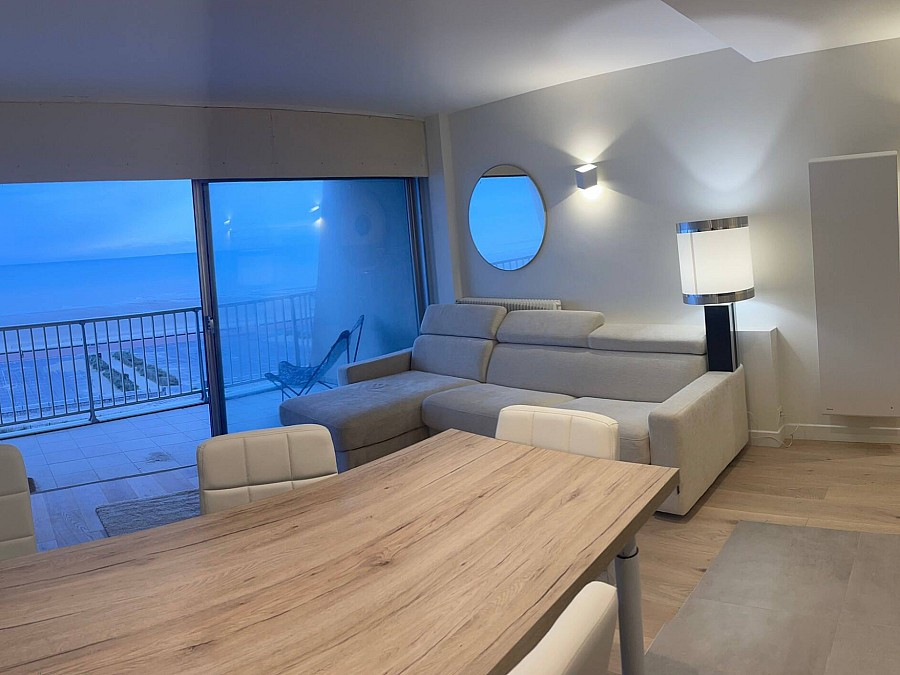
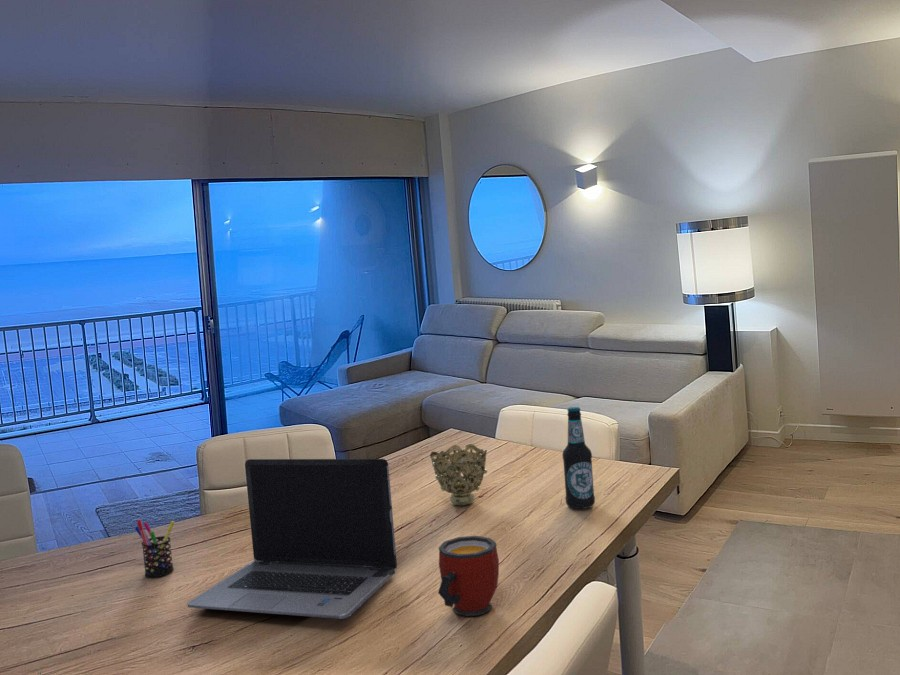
+ mug [437,535,500,617]
+ laptop computer [186,458,398,620]
+ bottle [561,406,596,510]
+ pen holder [134,519,175,578]
+ decorative bowl [429,443,488,506]
